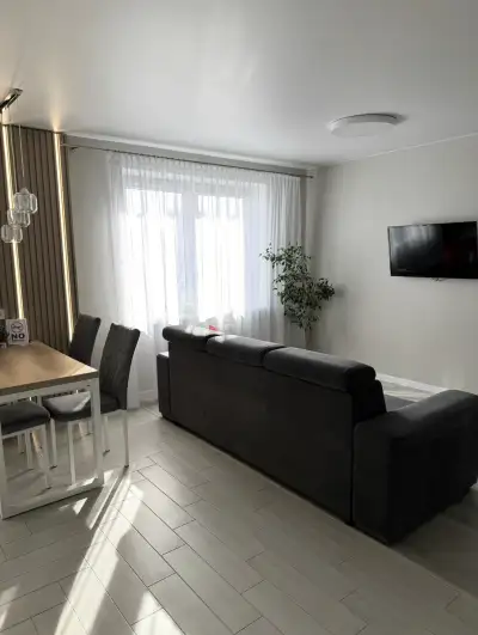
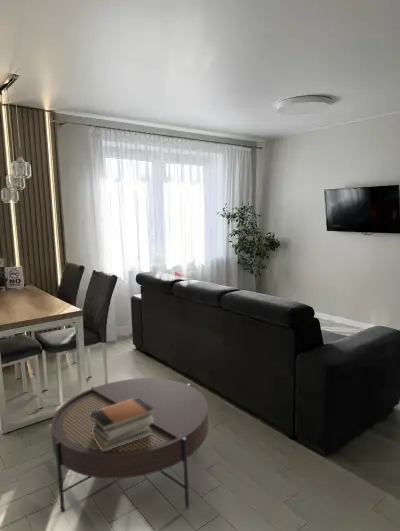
+ coffee table [50,377,210,513]
+ book stack [90,397,155,452]
